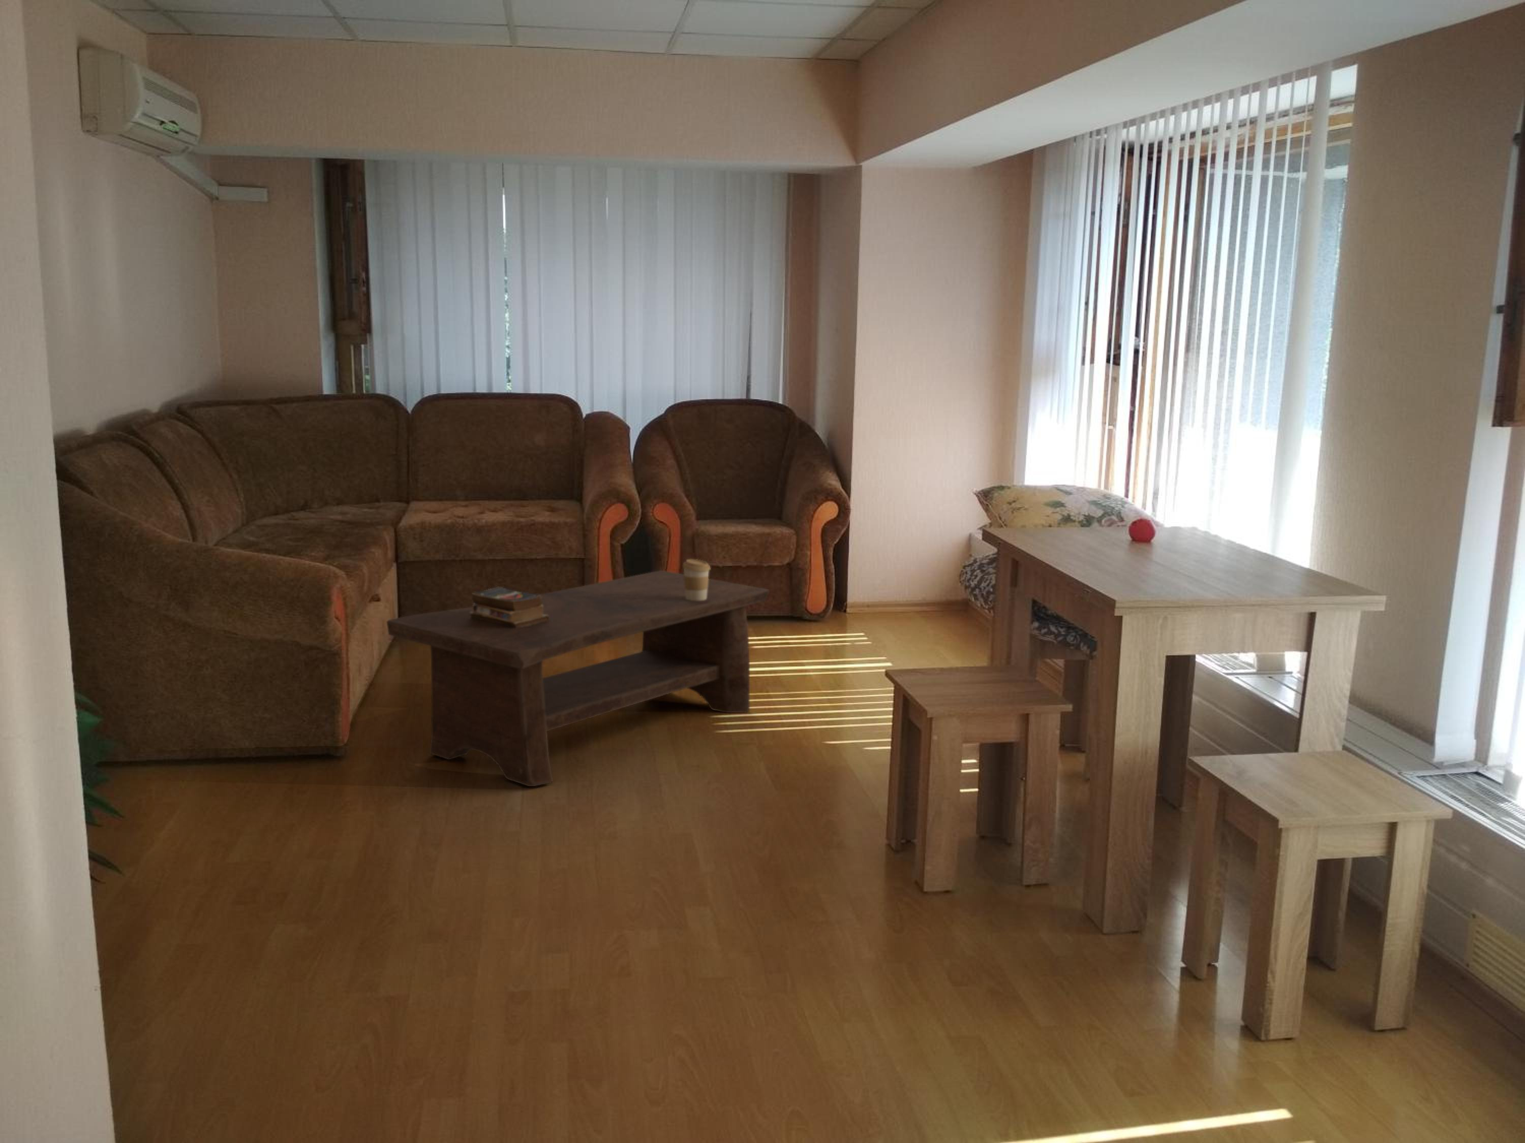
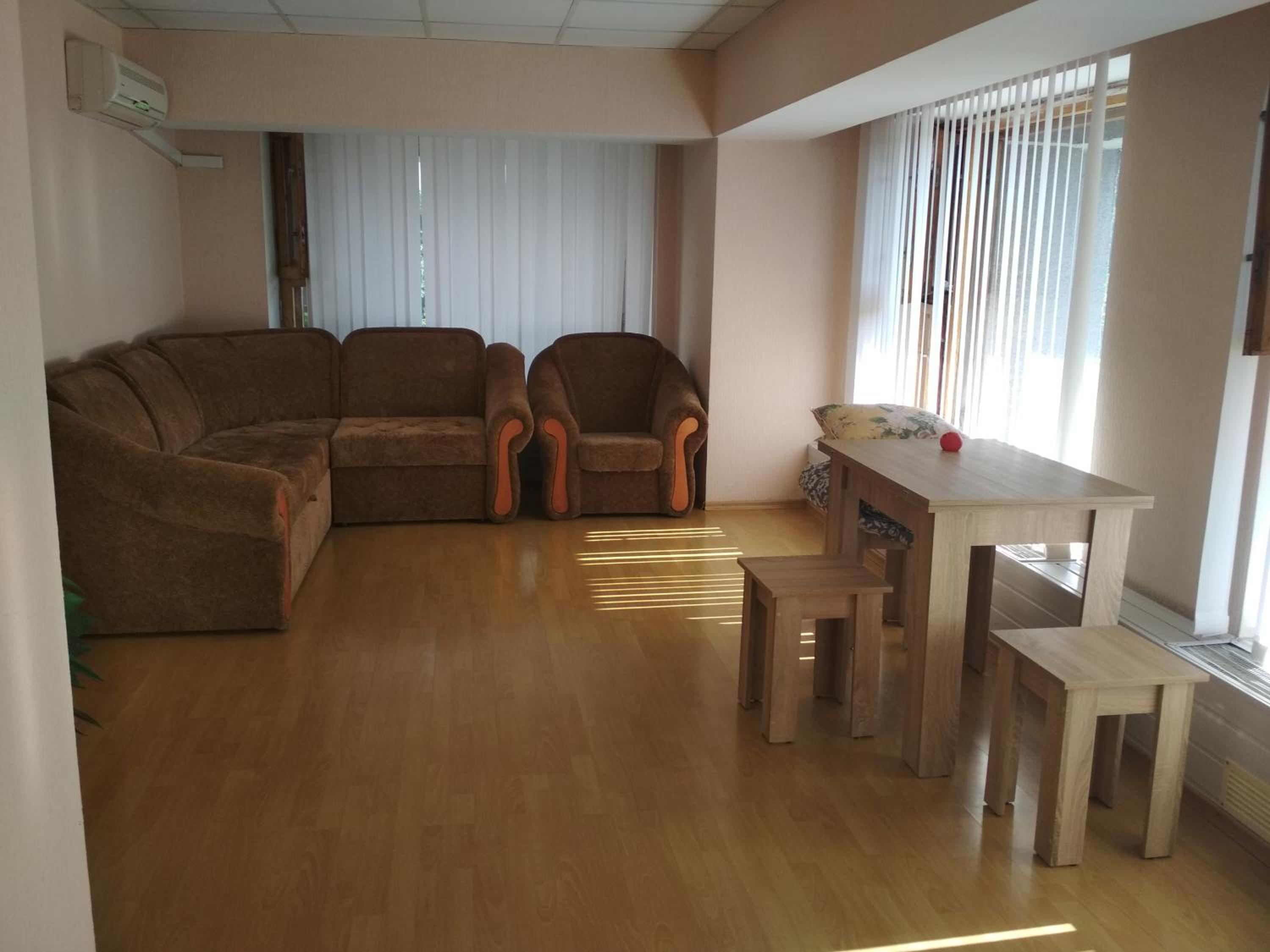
- books [470,586,550,628]
- coffee table [385,570,770,786]
- coffee cup [682,558,711,600]
